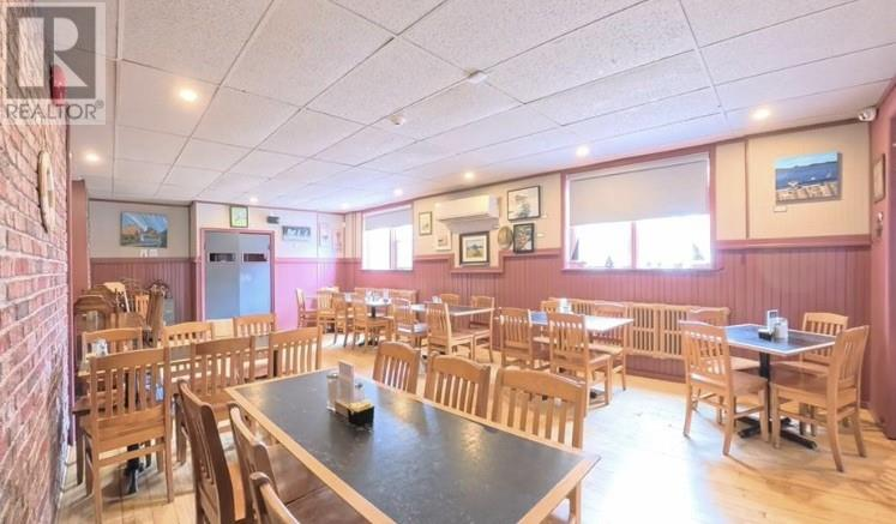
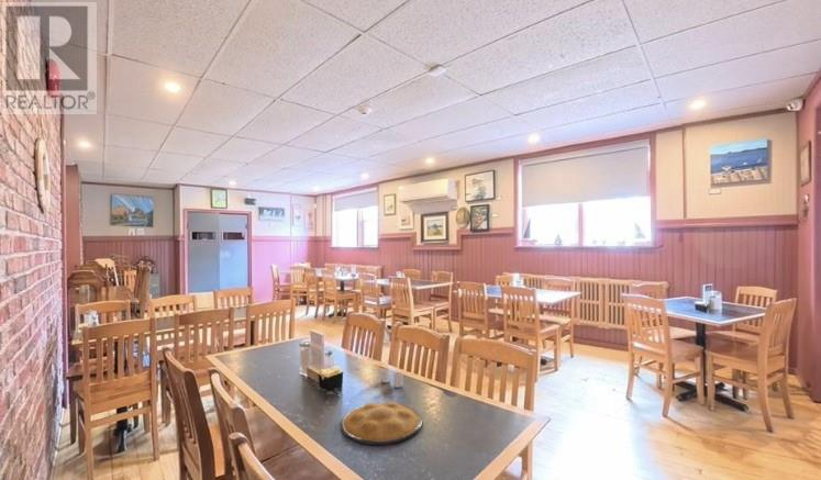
+ drinking glass [379,367,403,389]
+ plate [340,401,423,446]
